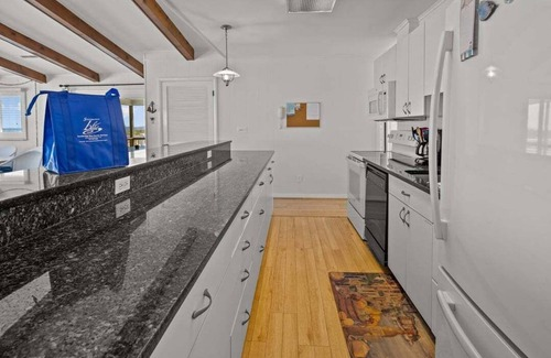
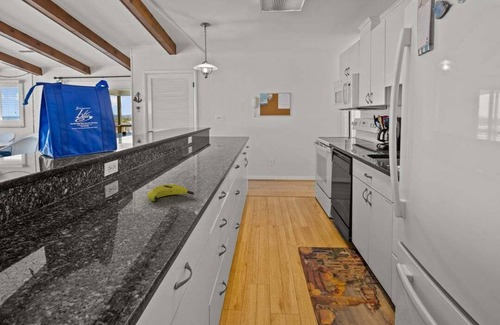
+ banana [146,183,195,202]
